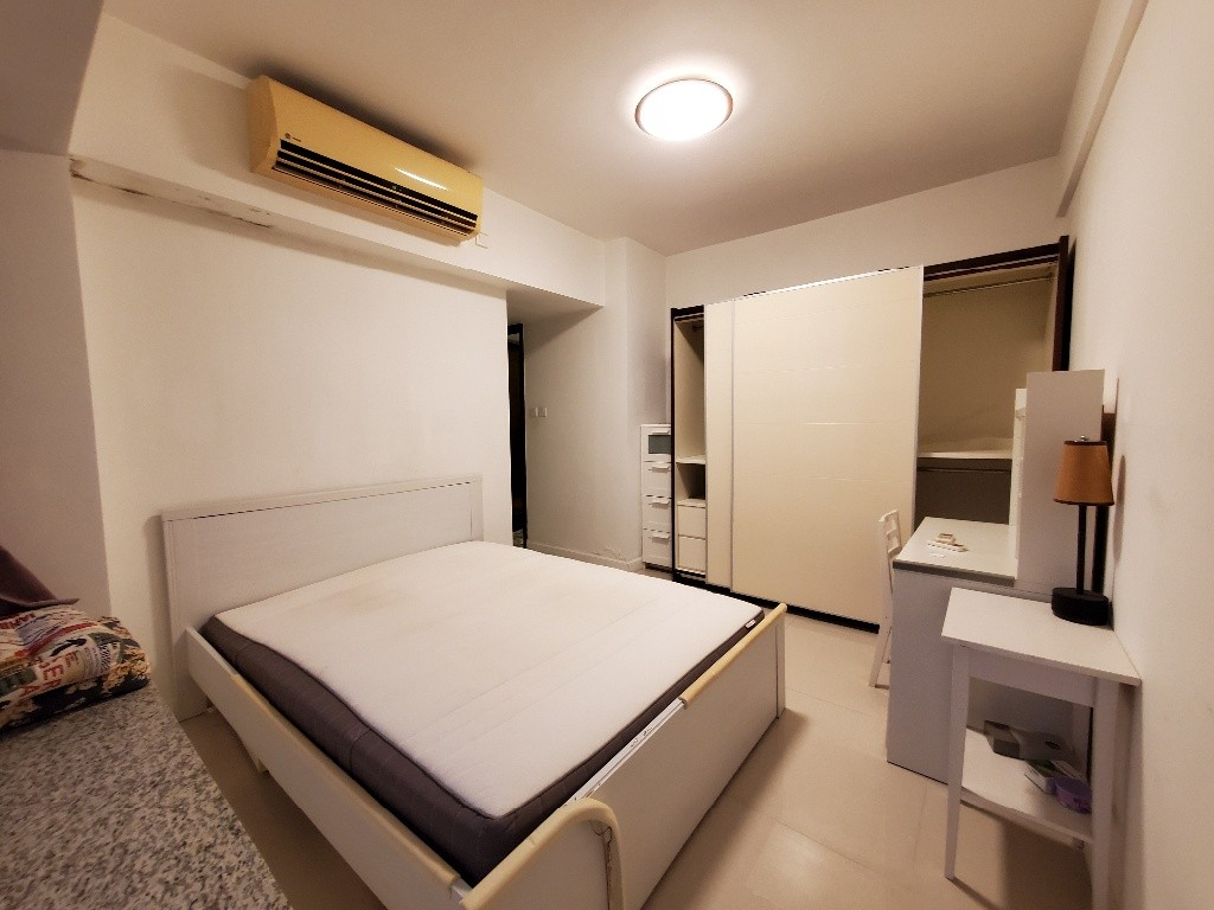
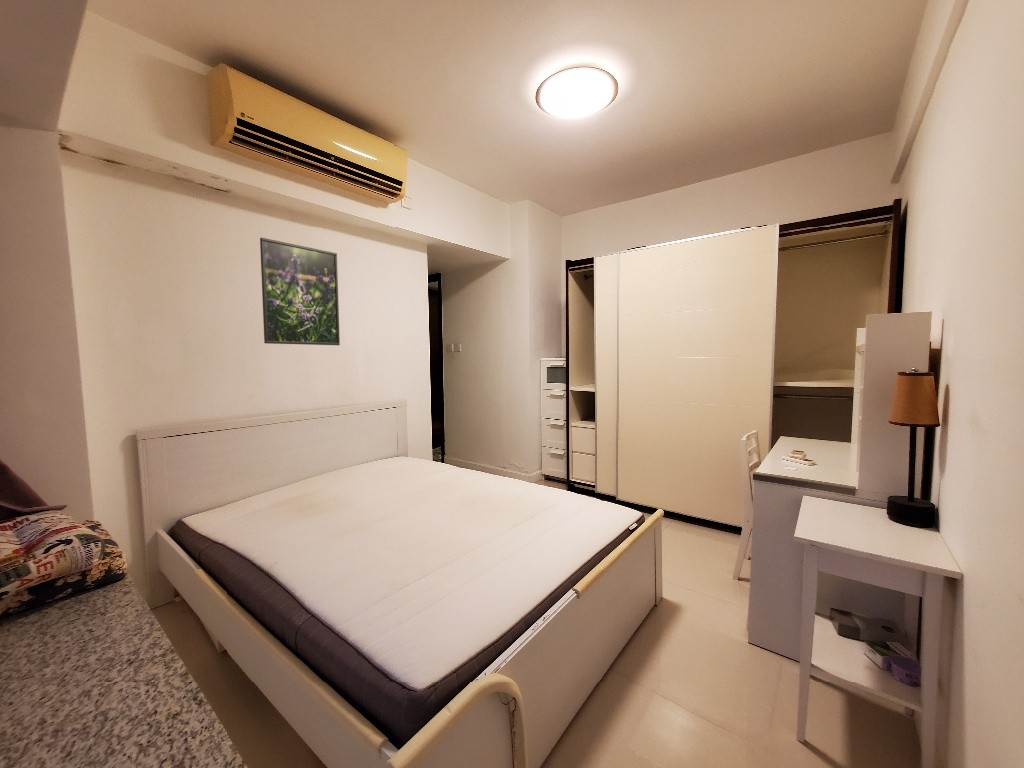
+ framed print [259,237,341,346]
